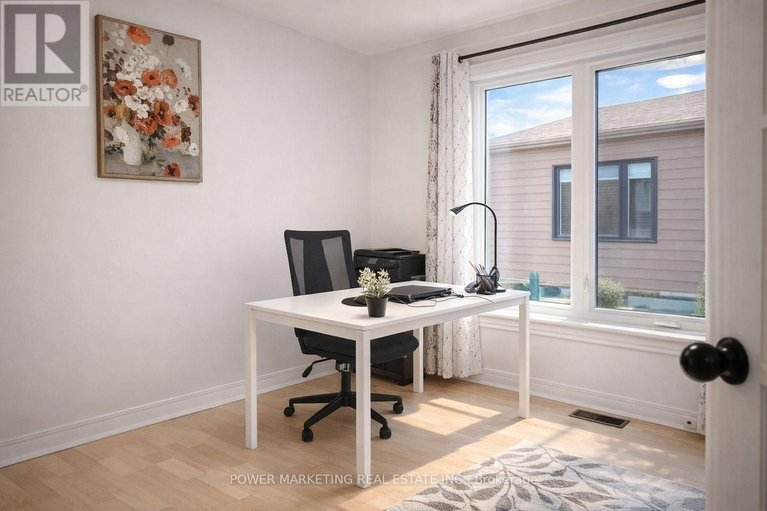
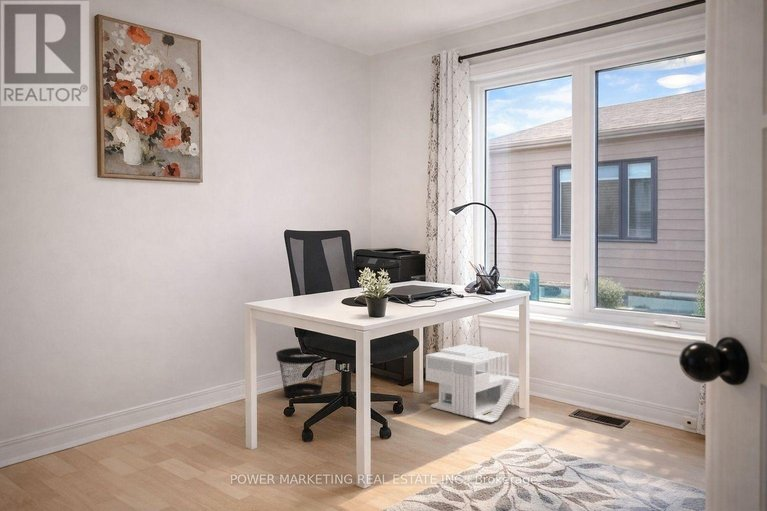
+ architectural model [425,344,521,423]
+ wastebasket [275,346,327,399]
